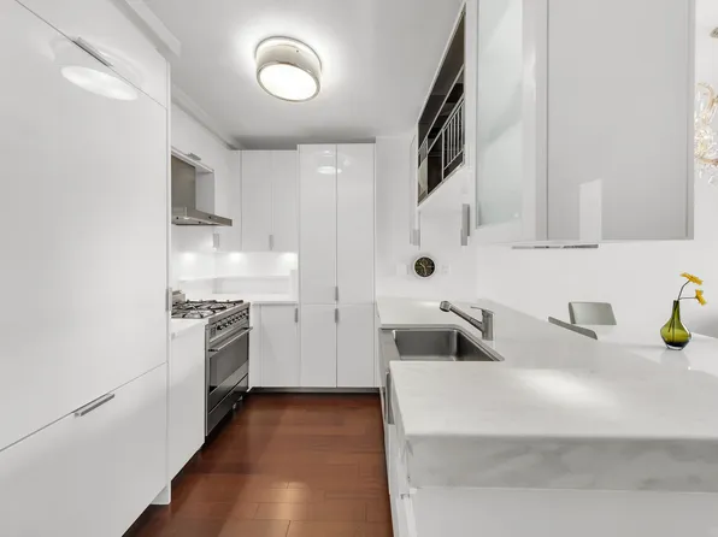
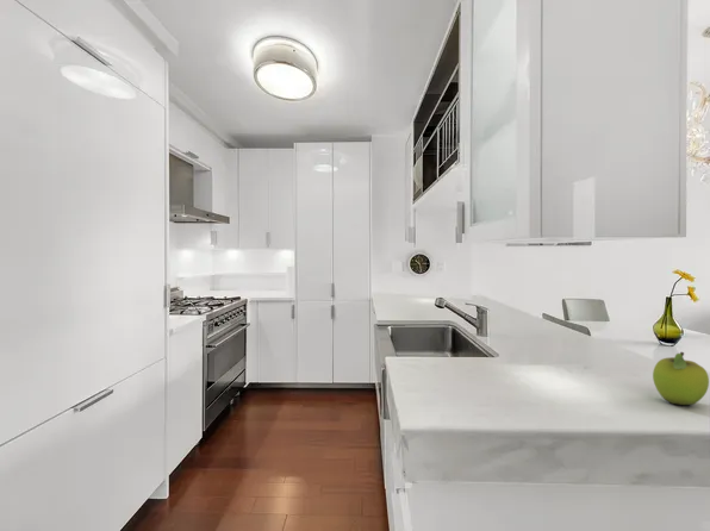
+ fruit [652,351,710,406]
